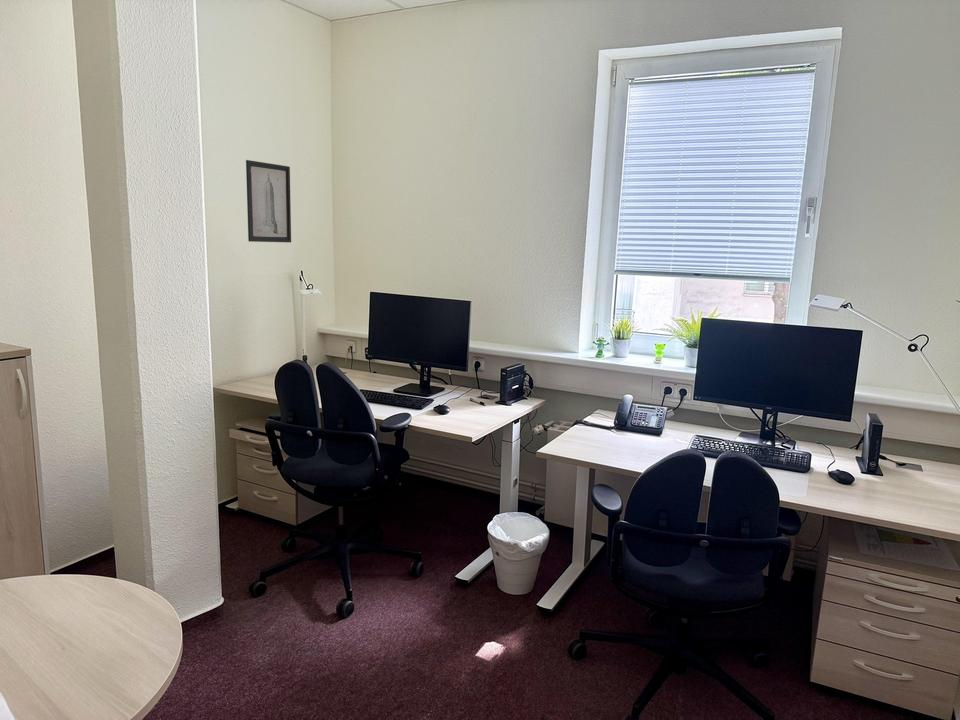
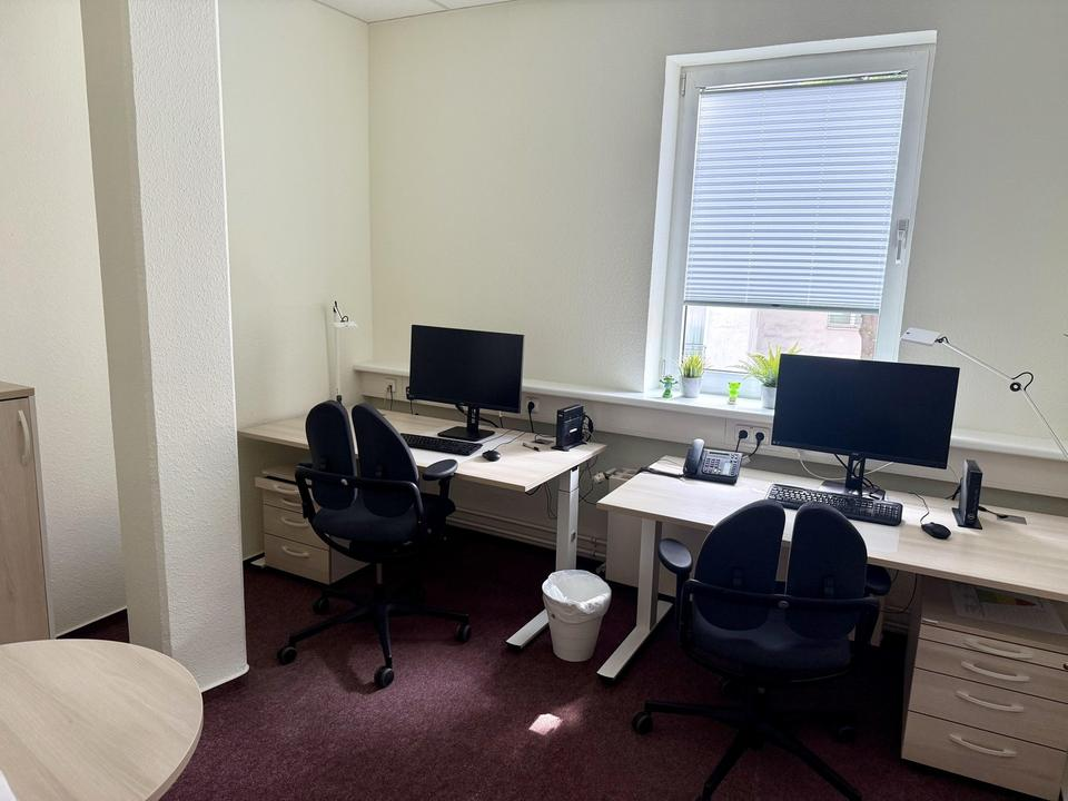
- wall art [245,159,292,243]
